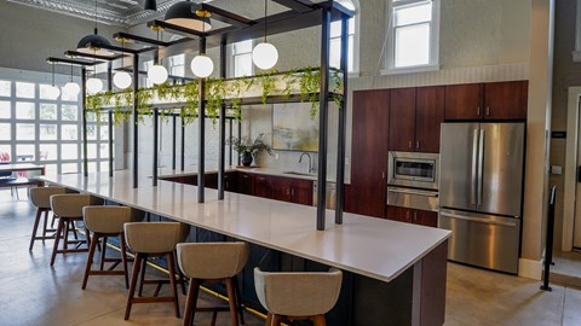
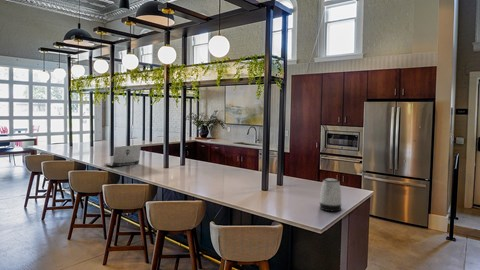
+ kettle [319,177,342,213]
+ laptop computer [103,145,142,167]
